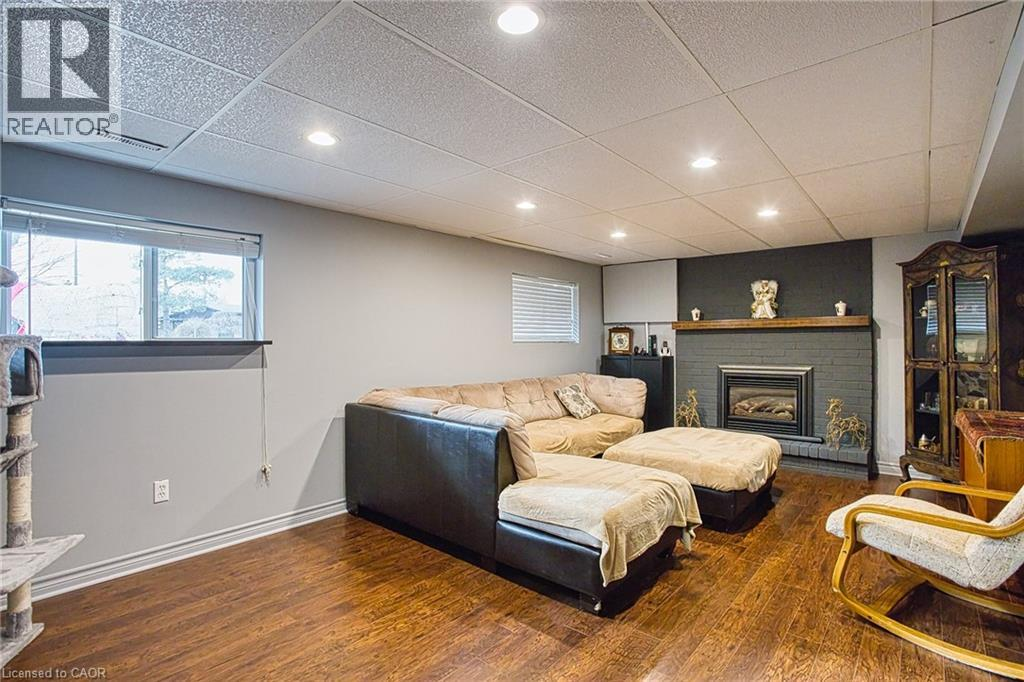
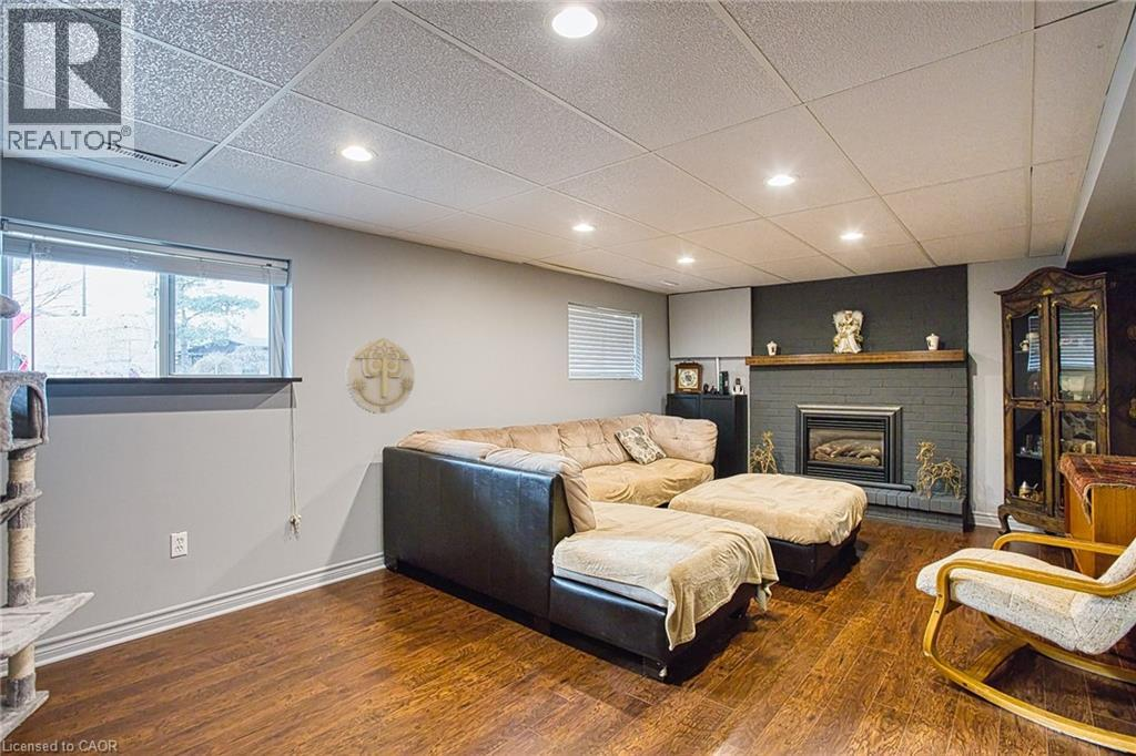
+ wall decoration [344,337,415,415]
